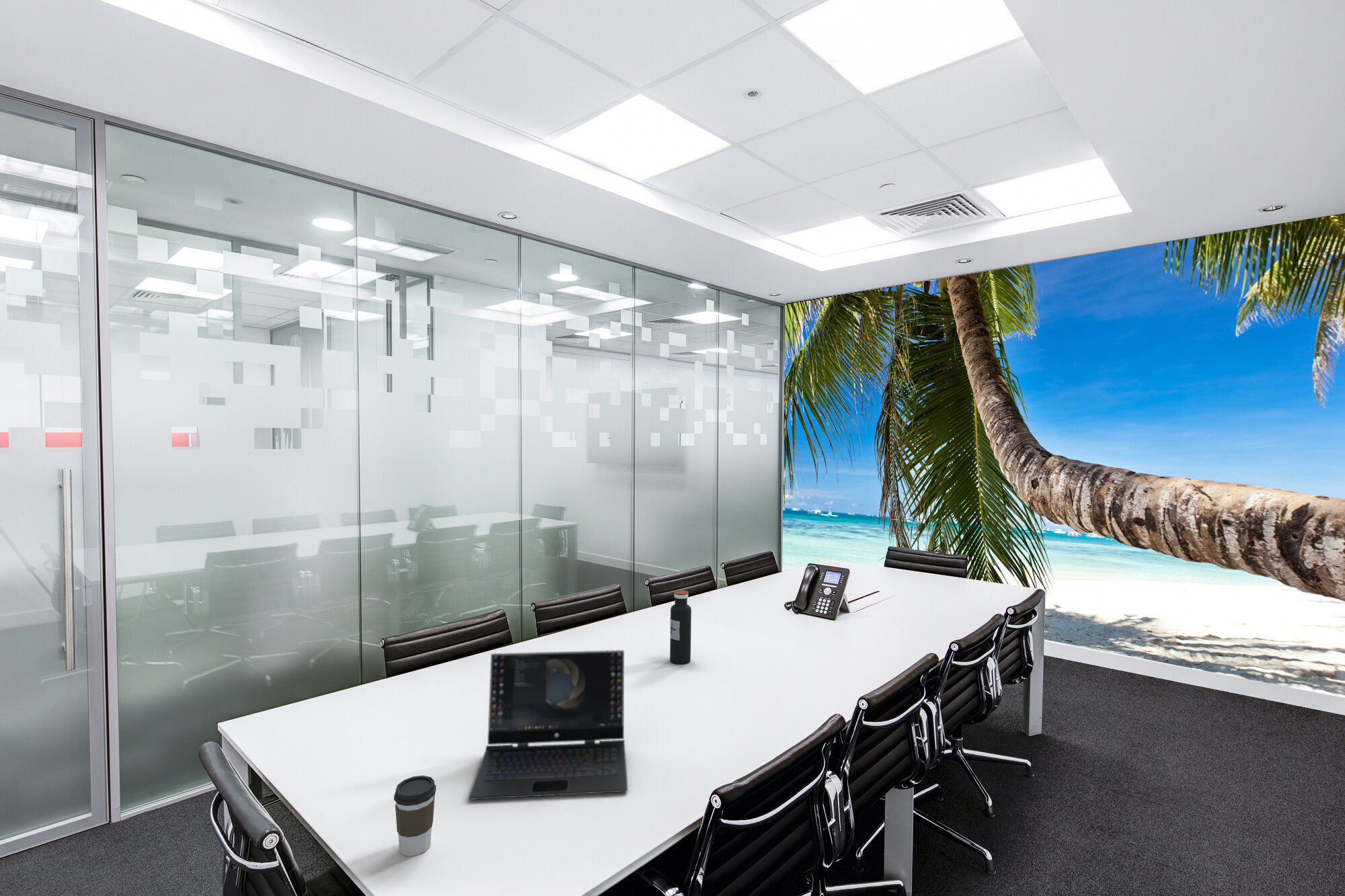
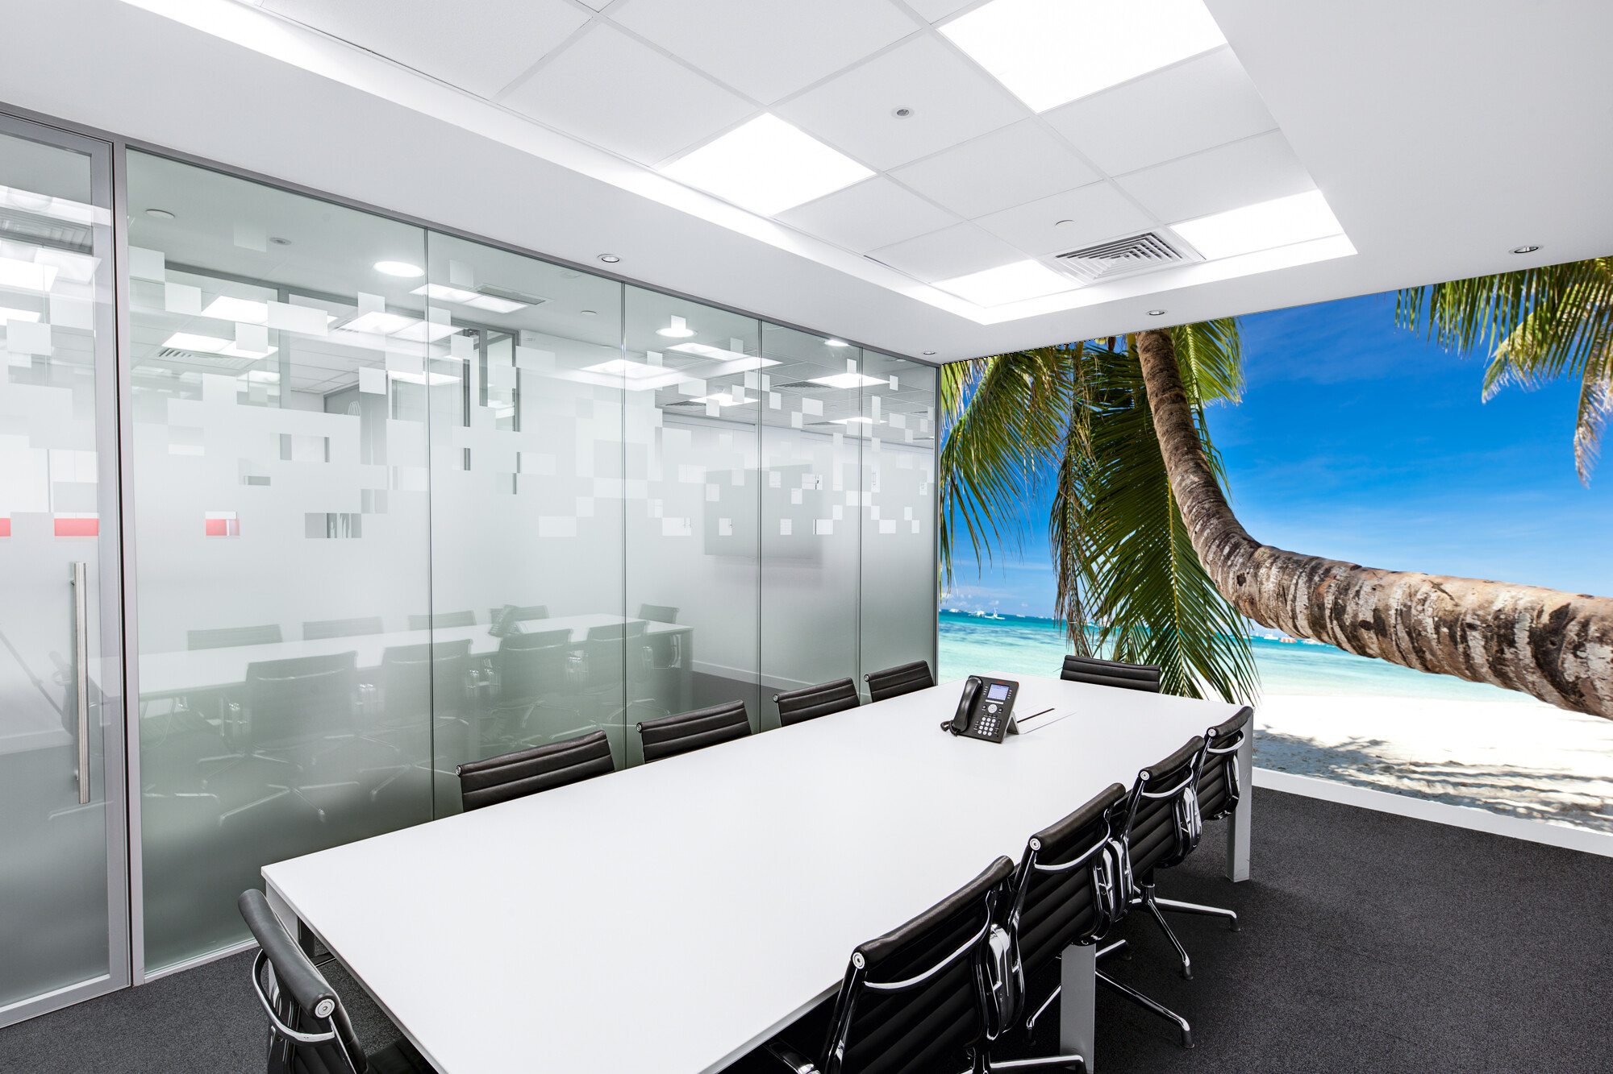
- laptop [468,649,629,801]
- coffee cup [393,775,436,857]
- water bottle [669,589,692,665]
